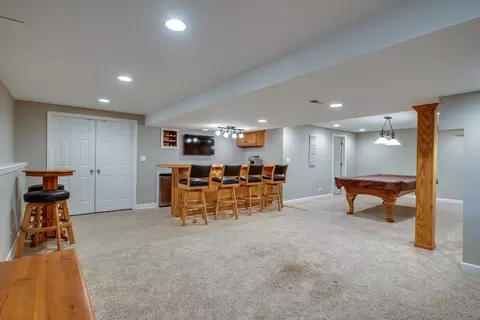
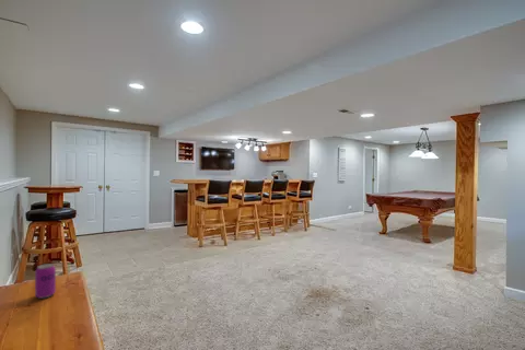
+ beverage can [34,262,57,300]
